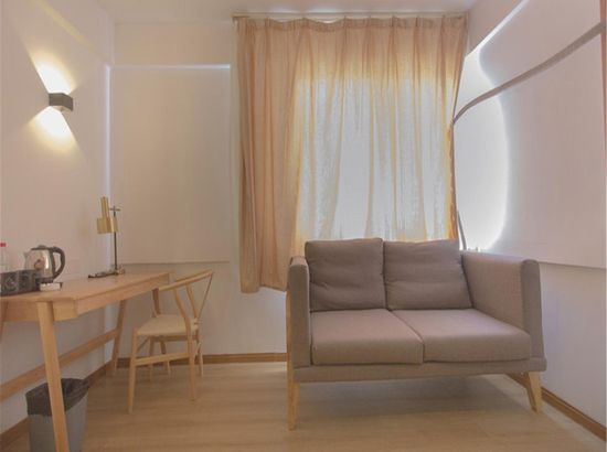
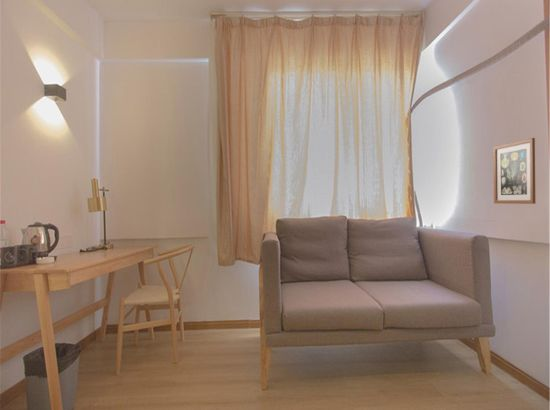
+ wall art [492,137,536,205]
